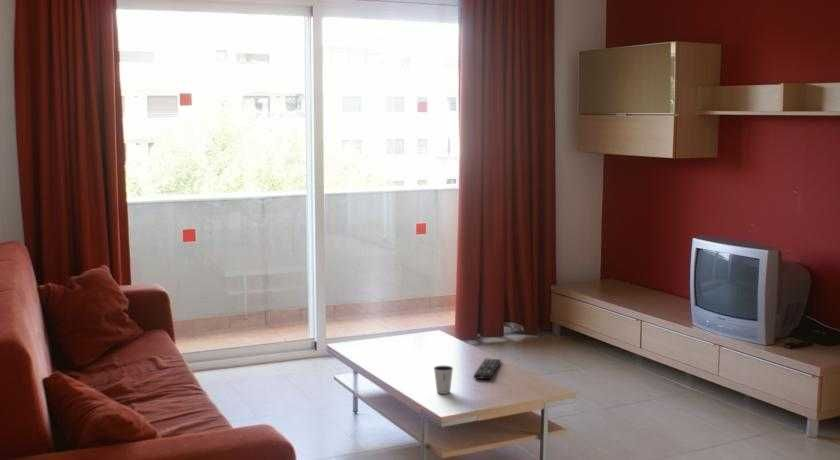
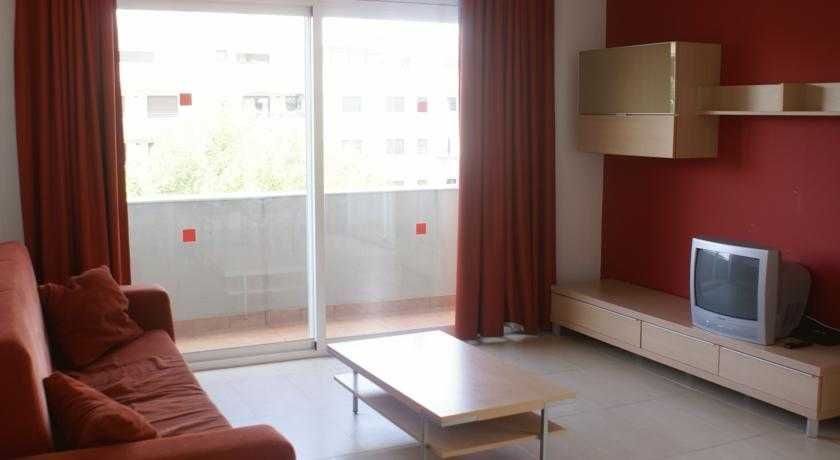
- remote control [473,358,502,380]
- dixie cup [433,365,454,395]
